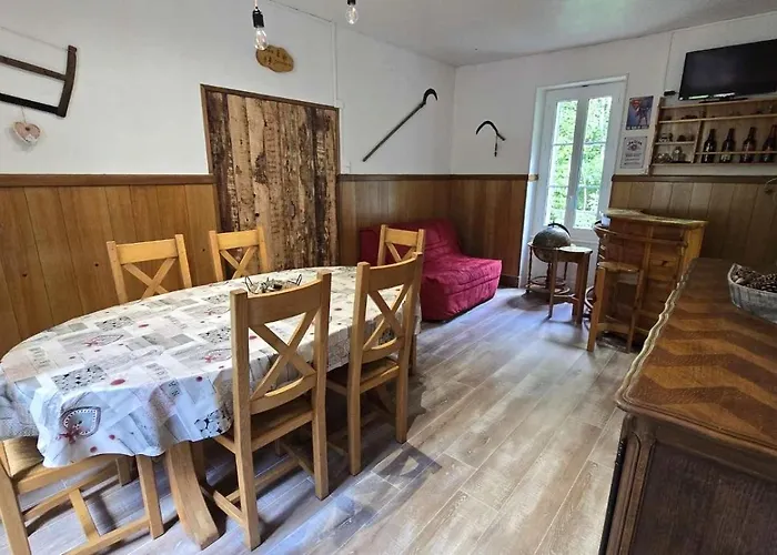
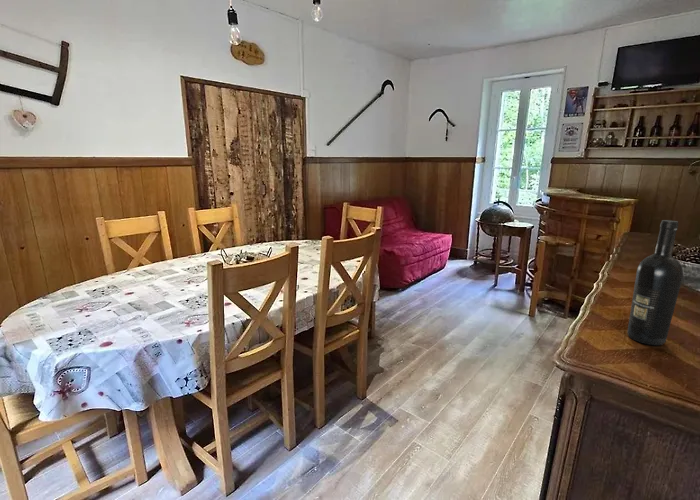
+ wine bottle [626,219,684,346]
